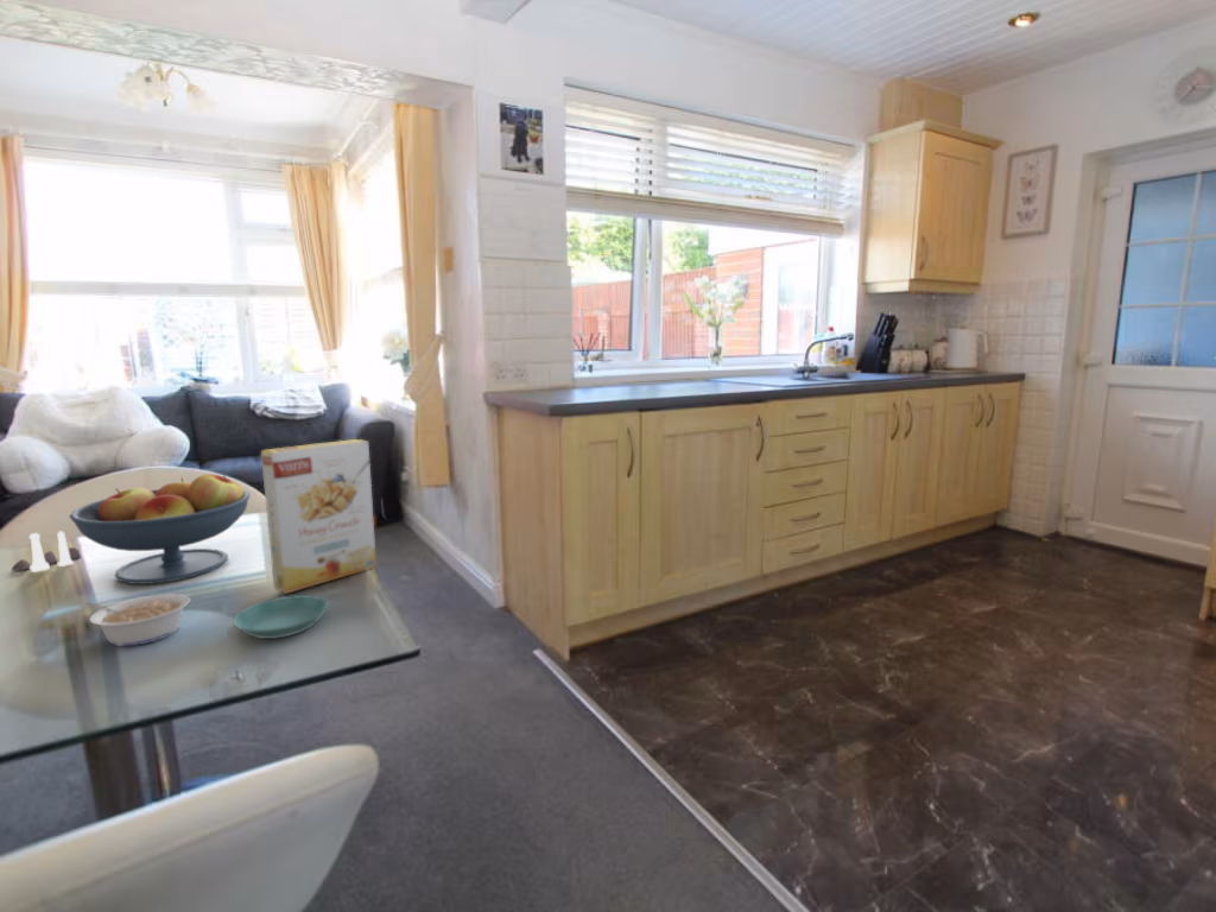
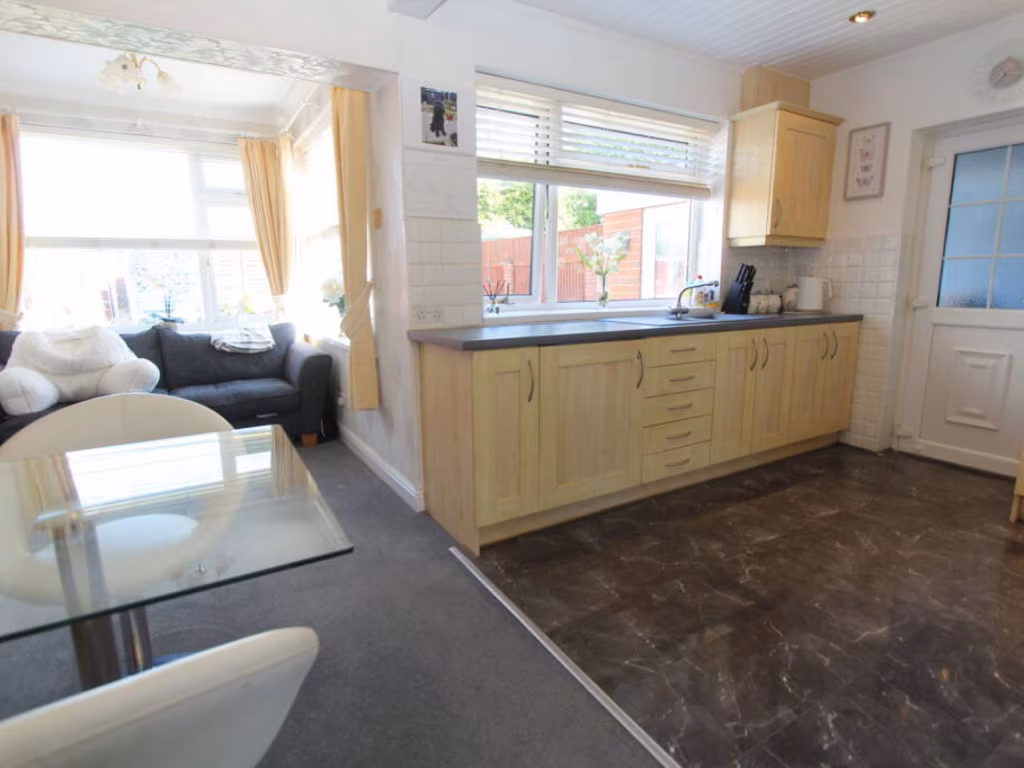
- legume [82,593,191,647]
- cereal box [260,438,378,595]
- fruit bowl [68,471,252,585]
- saucer [232,594,329,640]
- salt and pepper shaker set [11,530,82,574]
